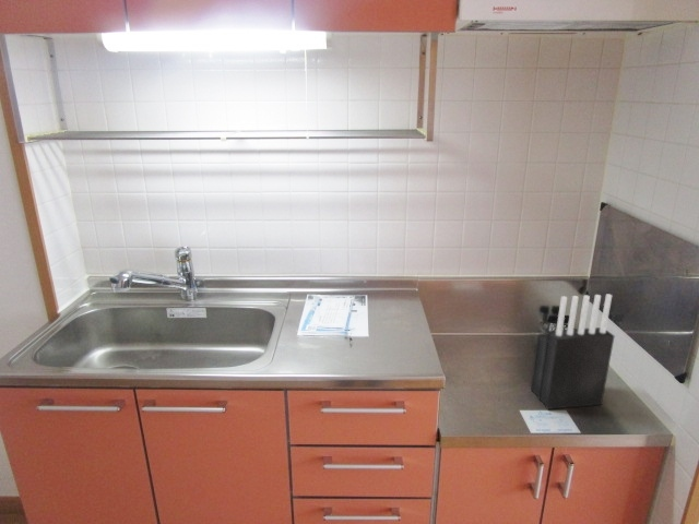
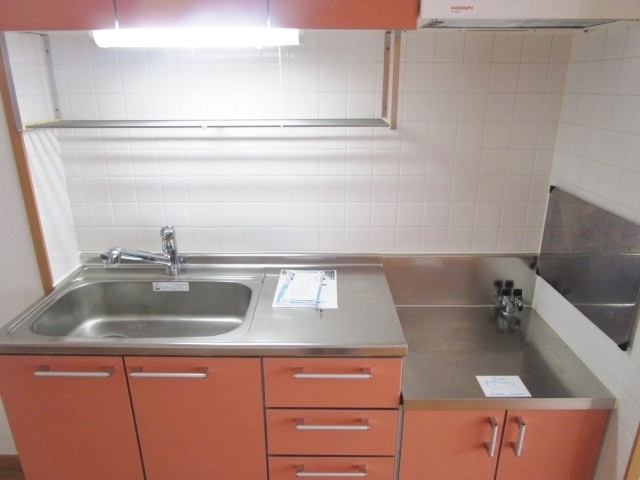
- knife block [530,293,615,410]
